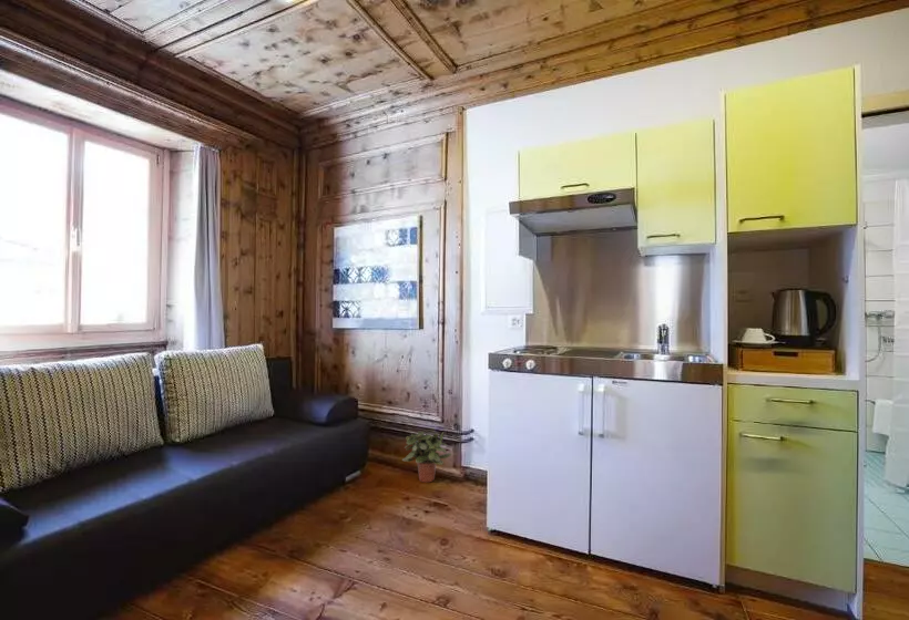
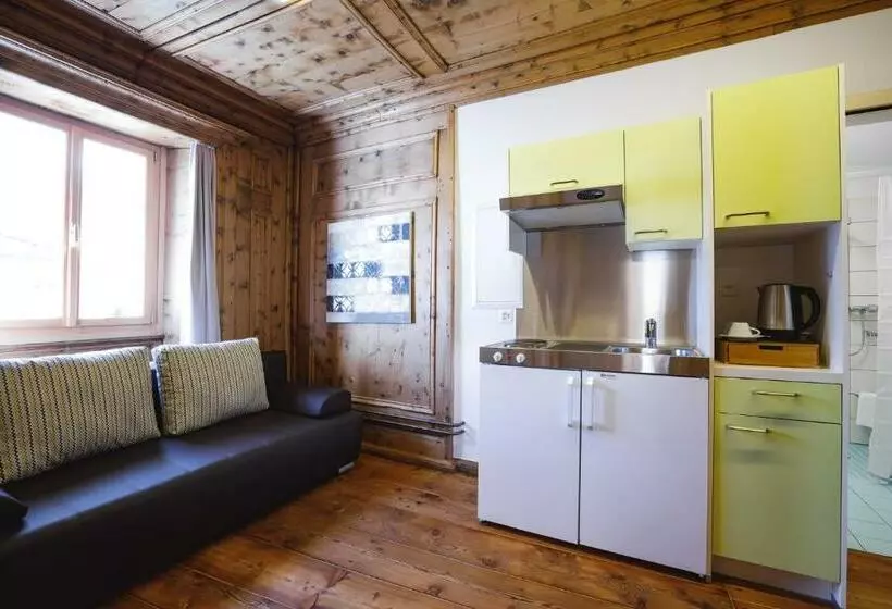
- potted plant [401,431,452,484]
